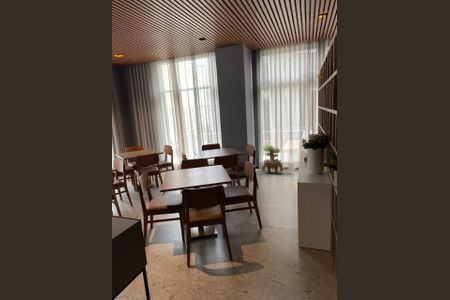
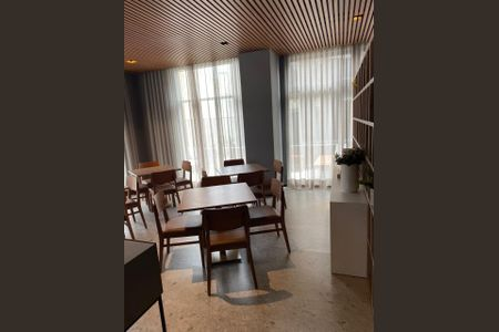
- potted tree [261,144,284,175]
